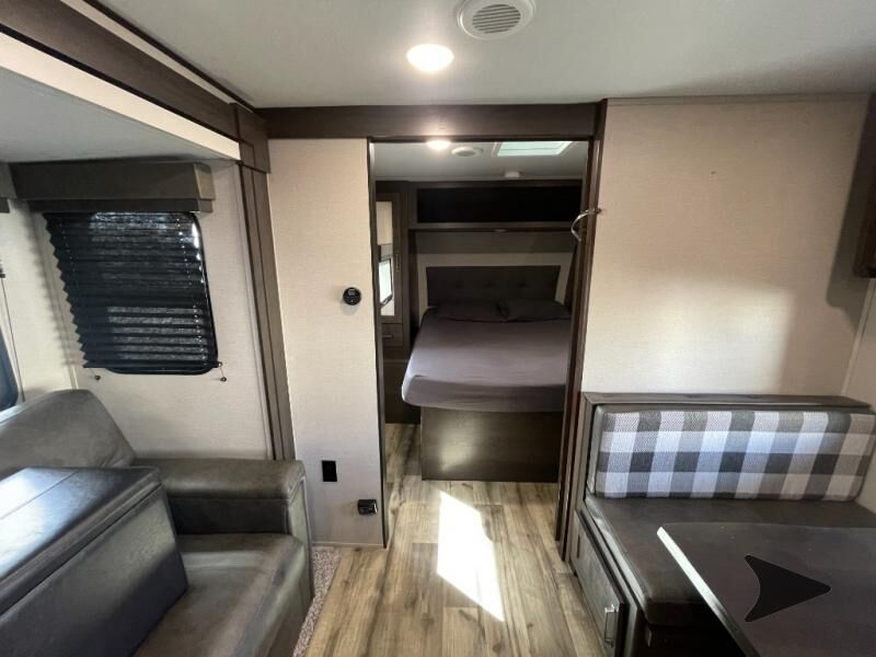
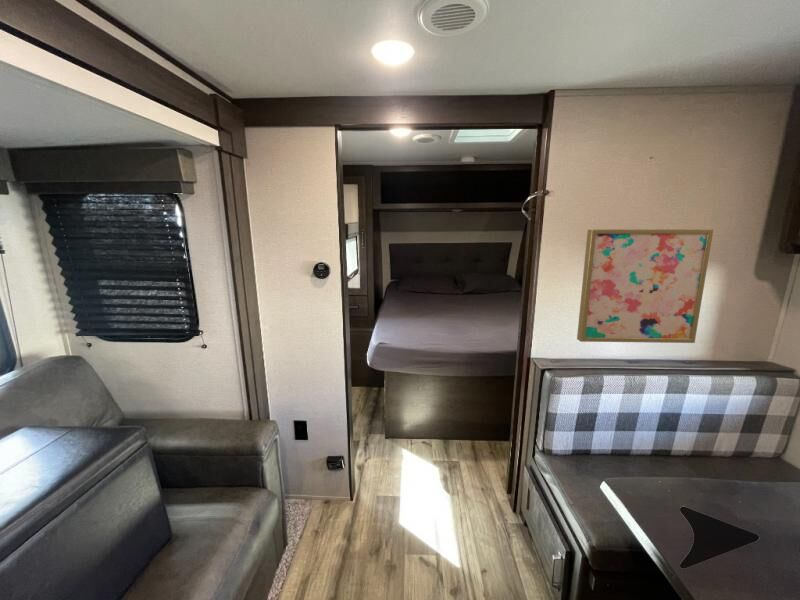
+ wall art [576,228,714,344]
